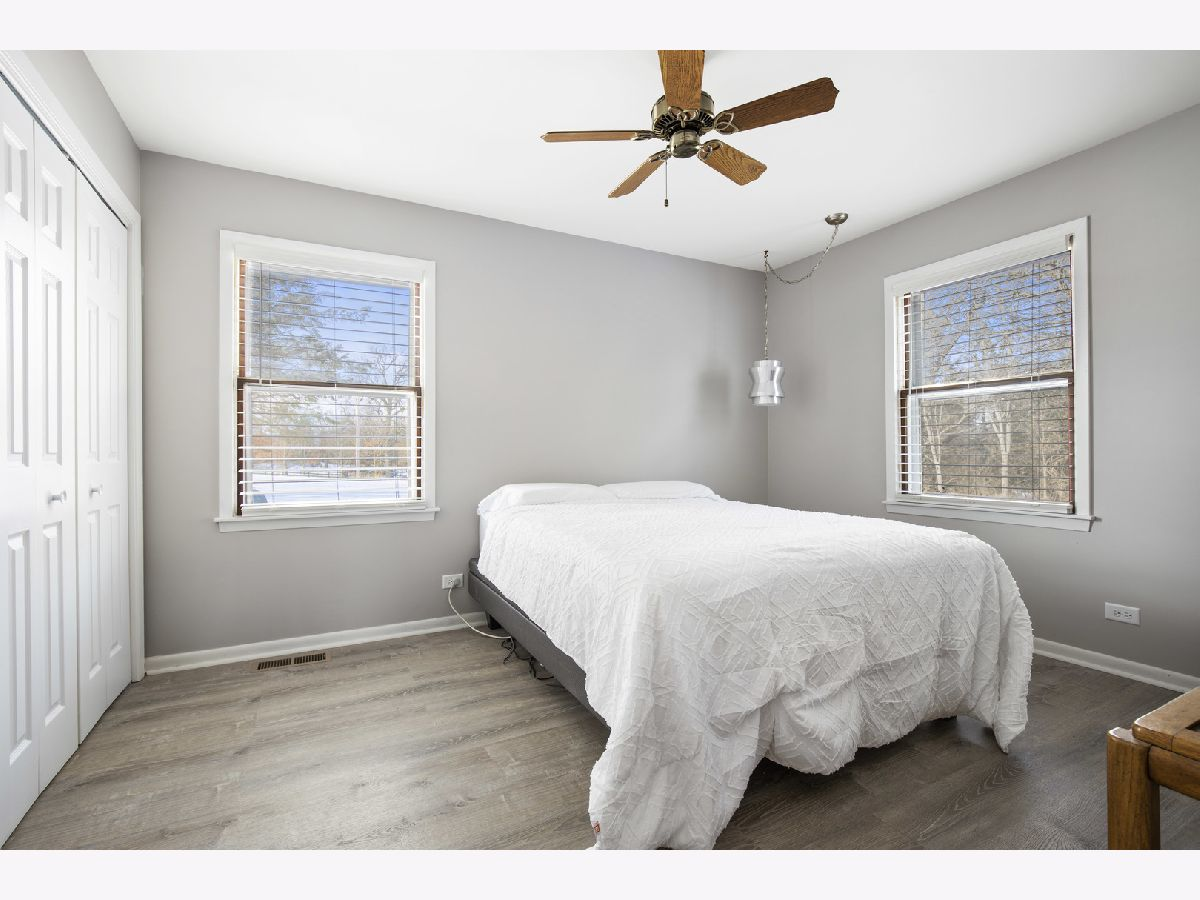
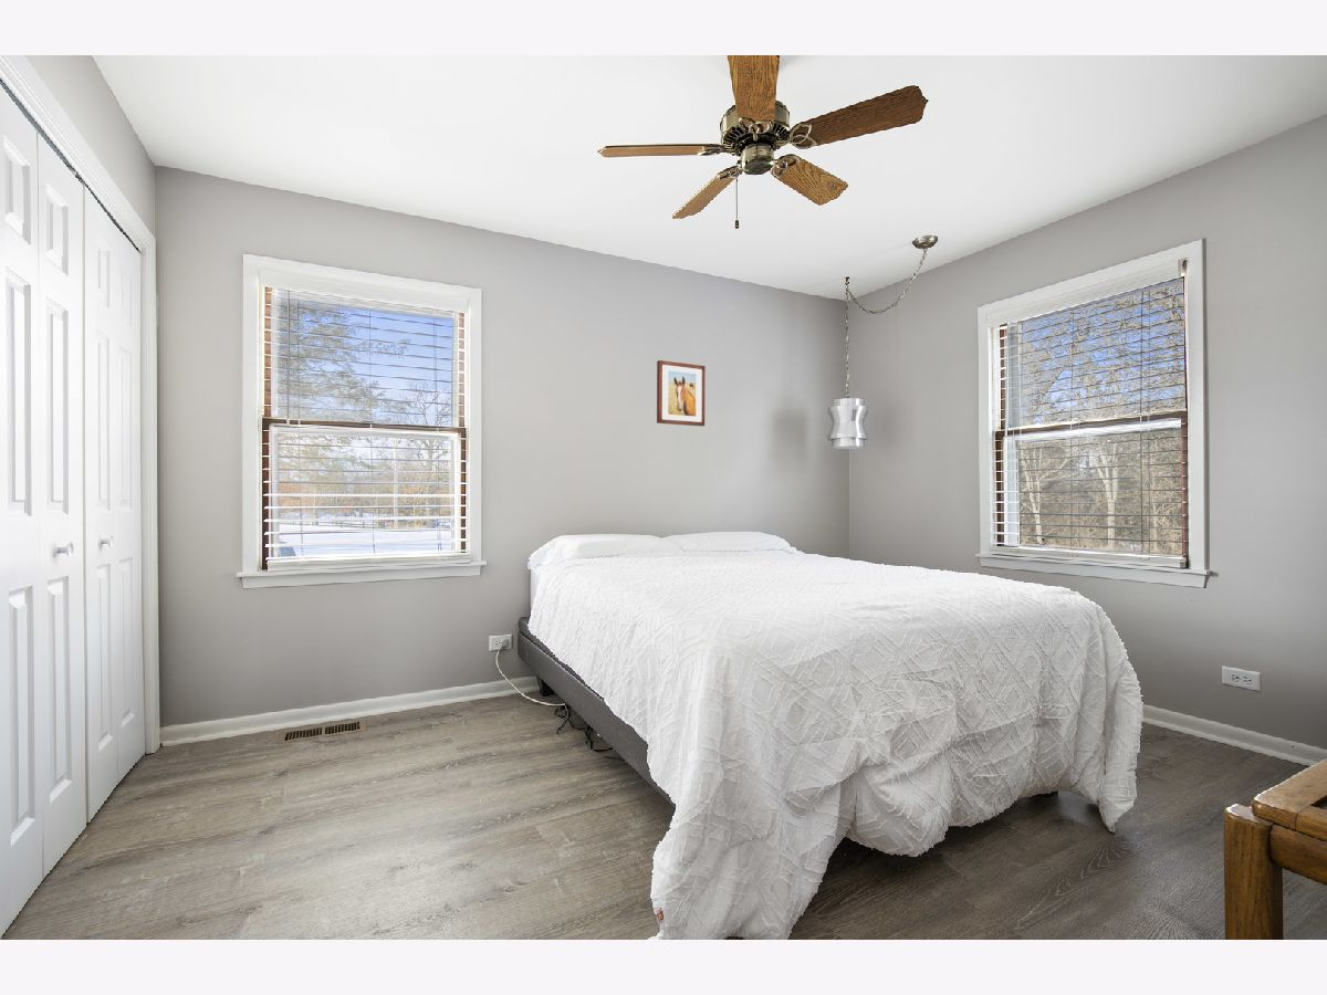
+ wall art [656,359,707,427]
